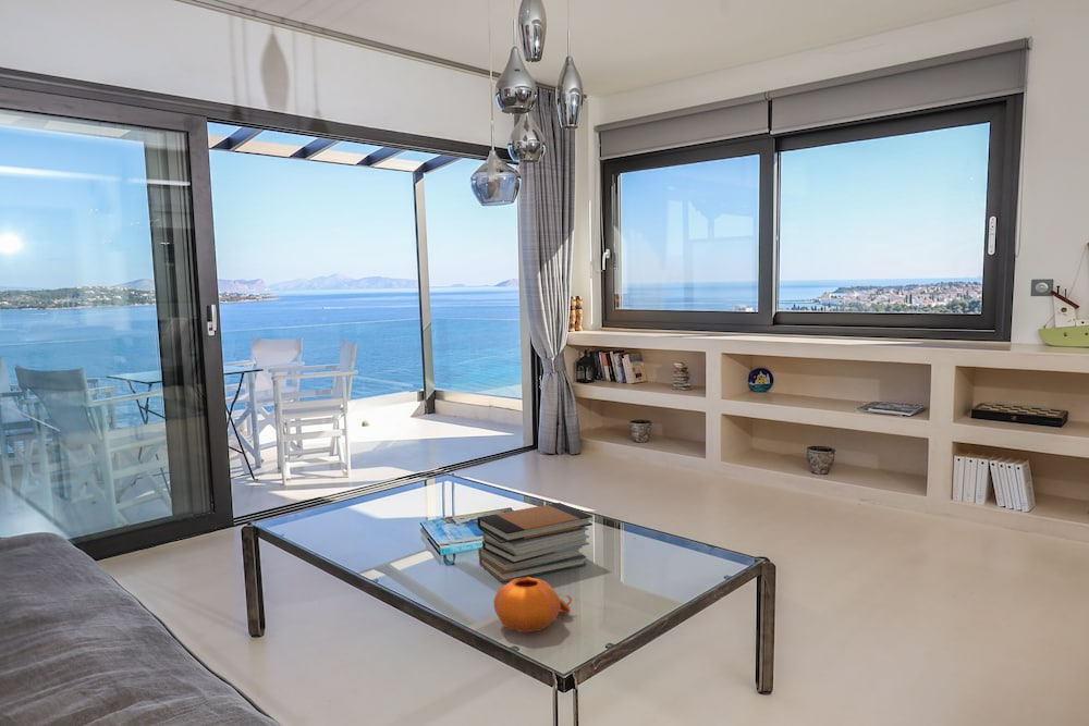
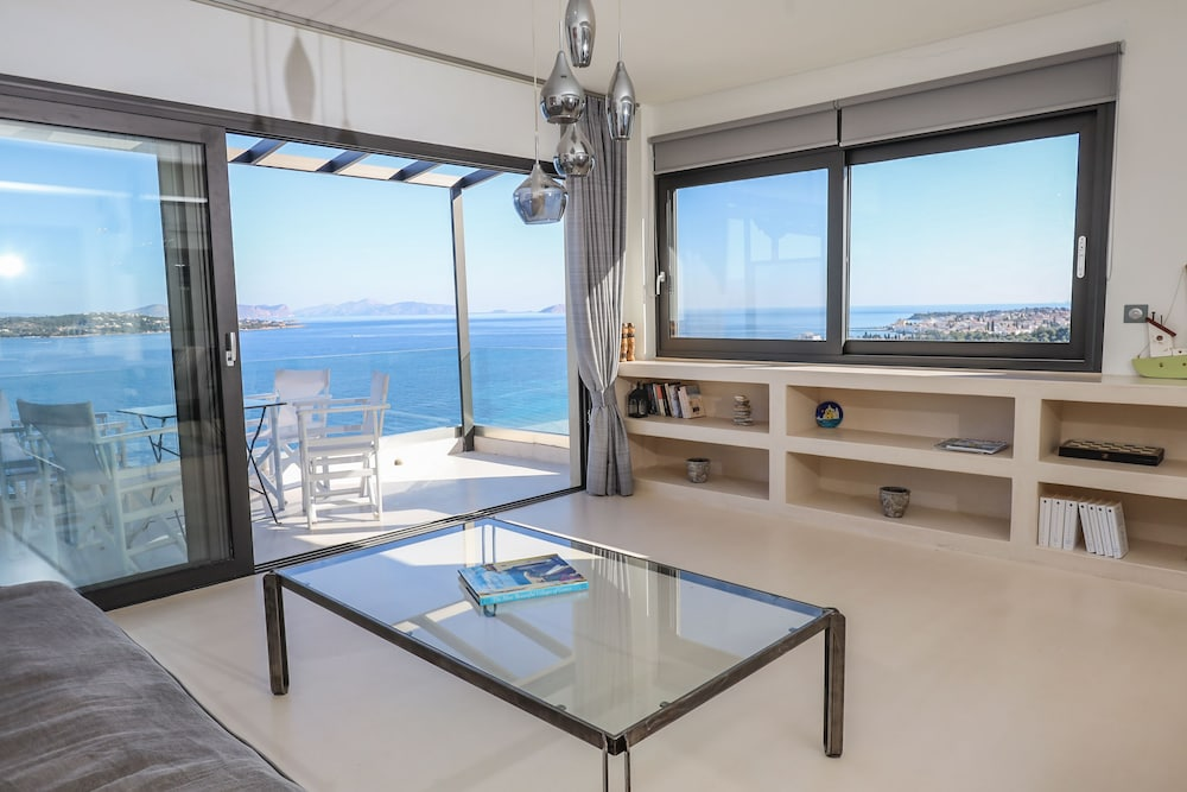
- vase [493,577,573,633]
- book stack [476,502,594,583]
